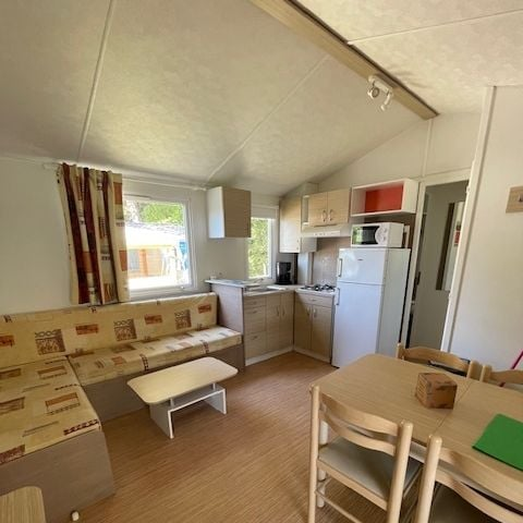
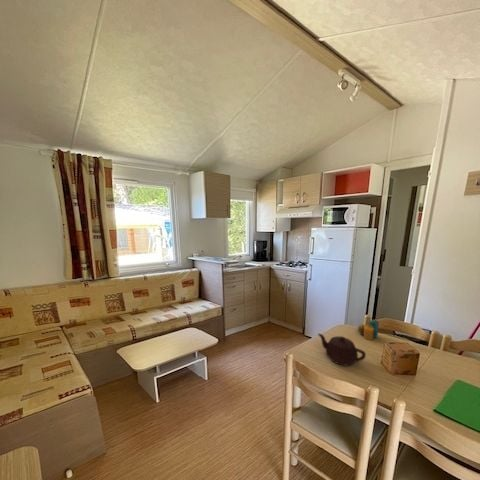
+ teapot [317,333,367,366]
+ candle [357,319,380,341]
